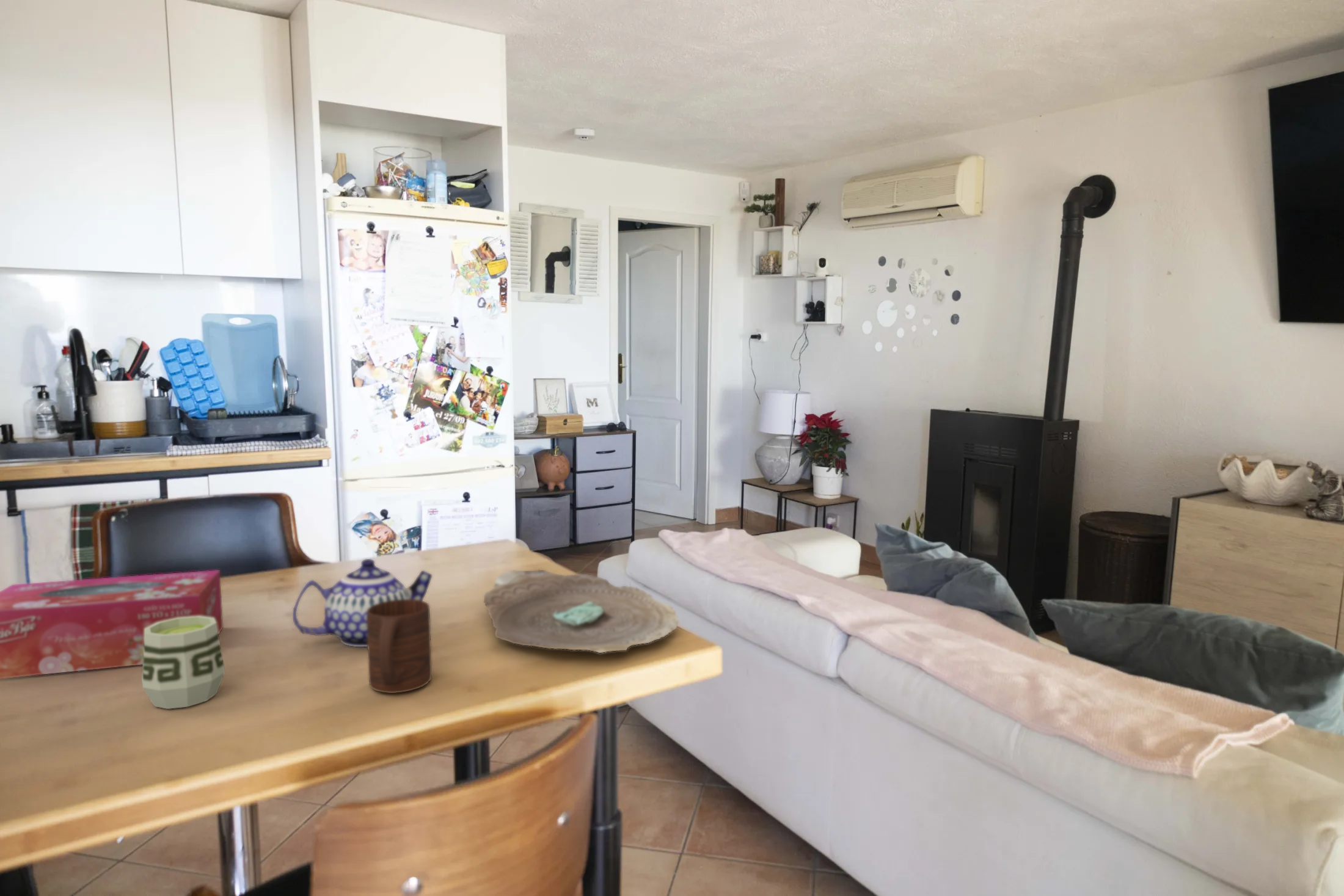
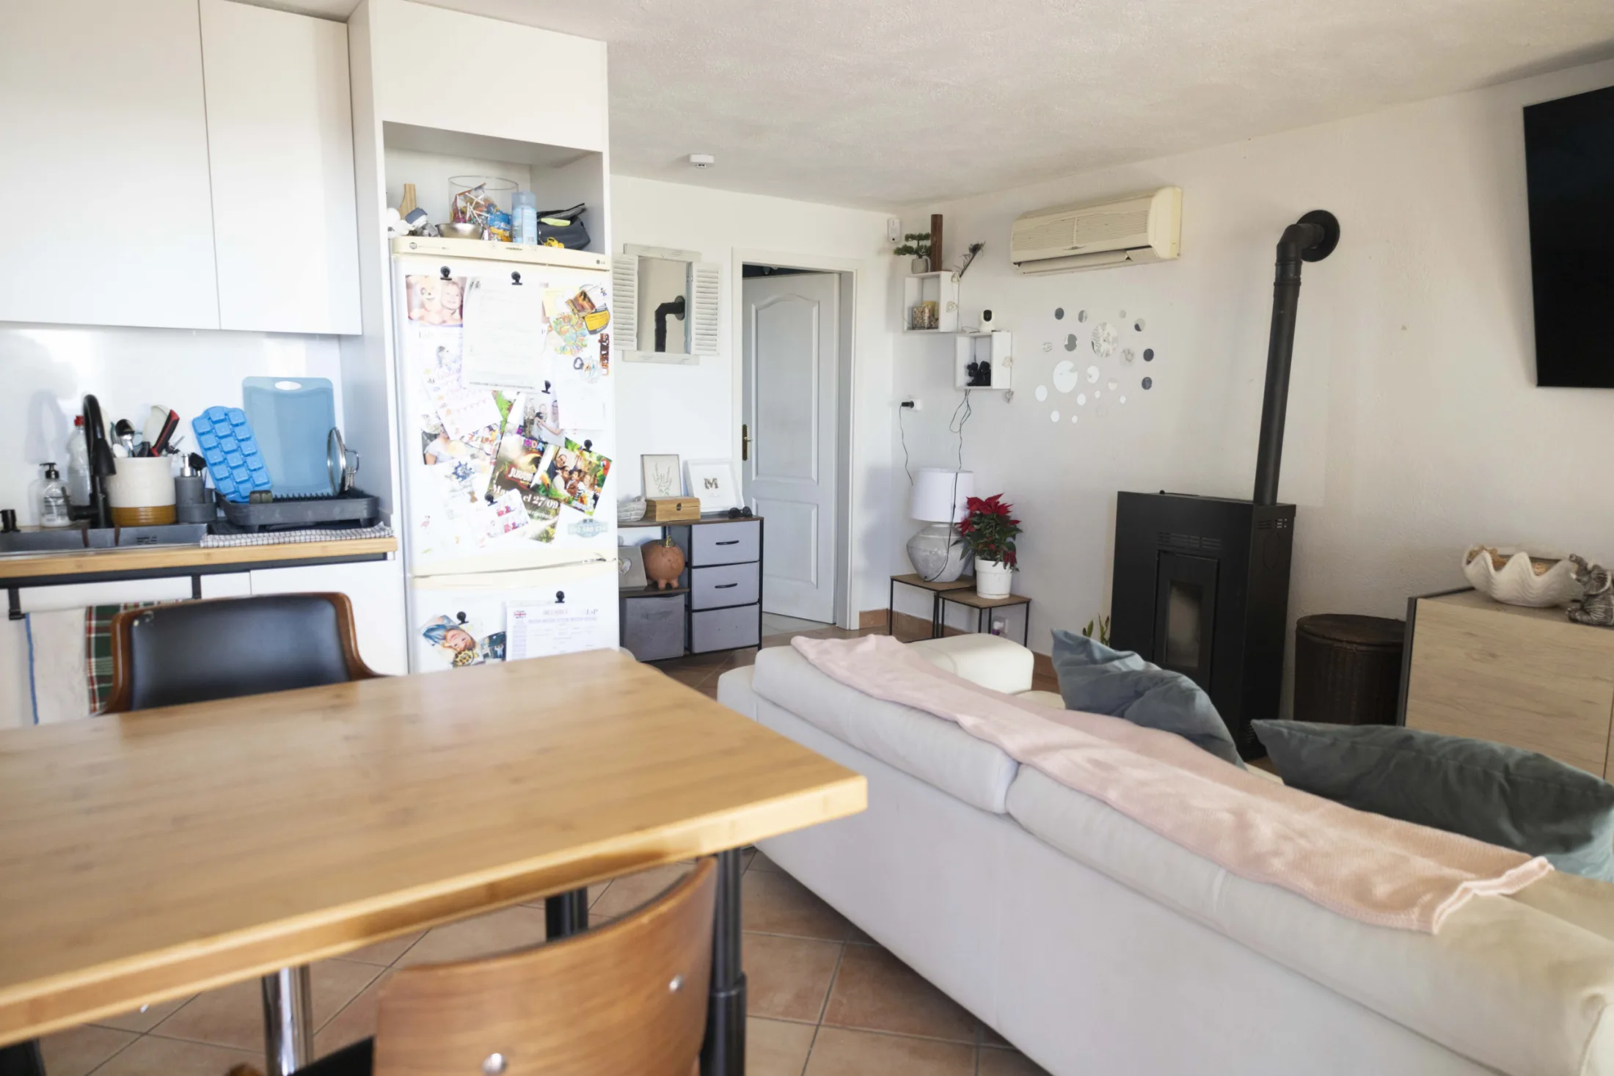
- tissue box [0,569,224,679]
- decorative bowl [483,569,680,654]
- teapot [292,558,433,647]
- cup [367,599,433,694]
- cup [141,616,225,710]
